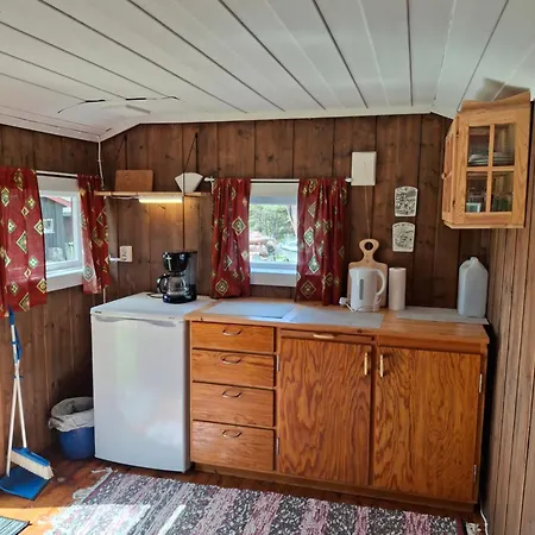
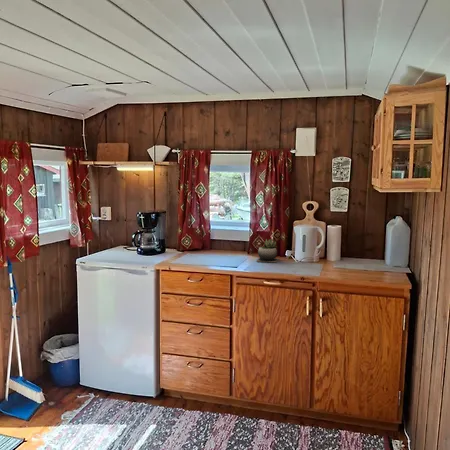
+ succulent plant [256,238,279,263]
